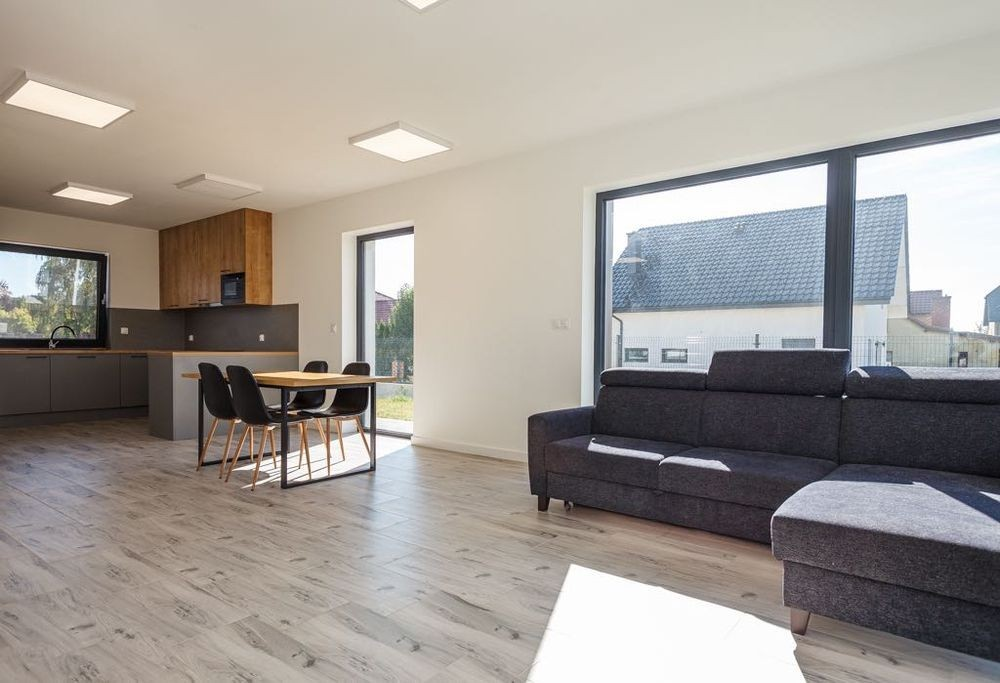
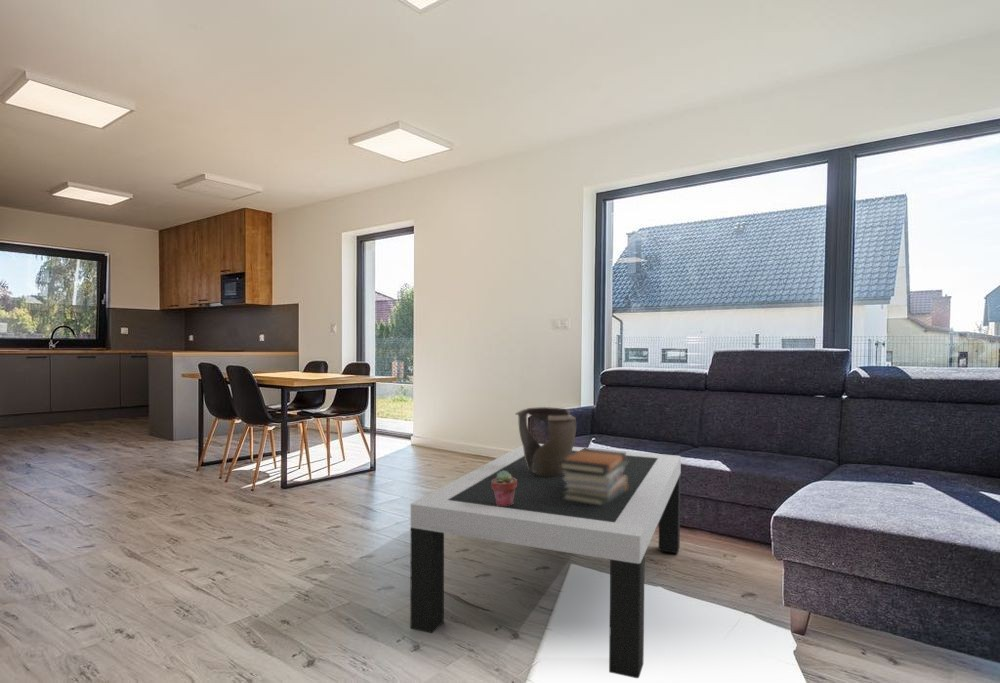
+ decorative bowl [514,406,577,476]
+ potted succulent [491,471,517,506]
+ book stack [559,447,628,506]
+ coffee table [409,443,682,679]
